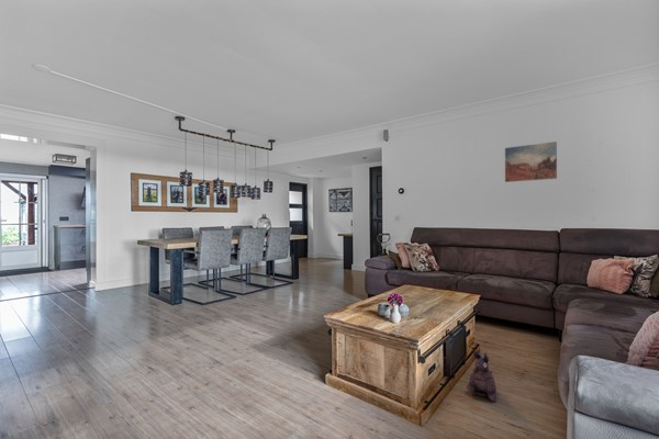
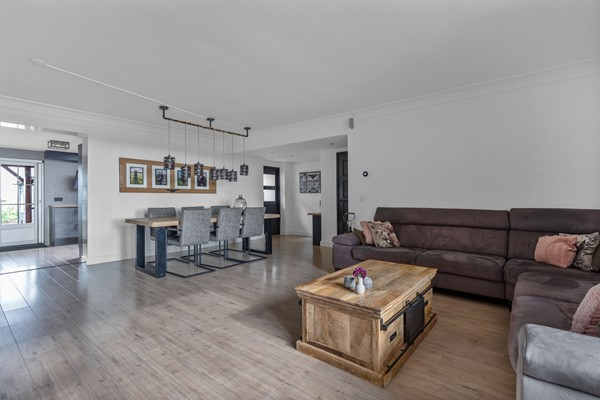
- wall art [504,140,558,183]
- plush toy [466,349,498,403]
